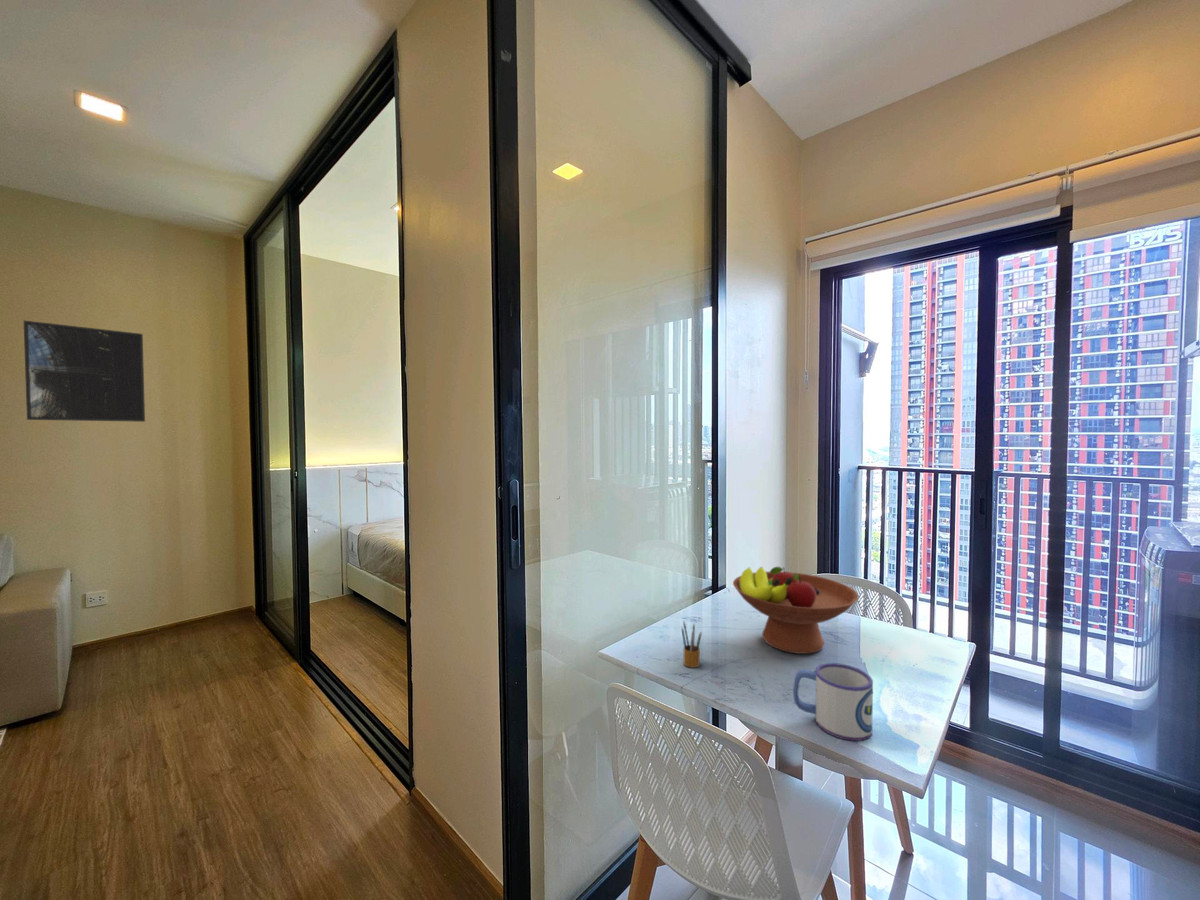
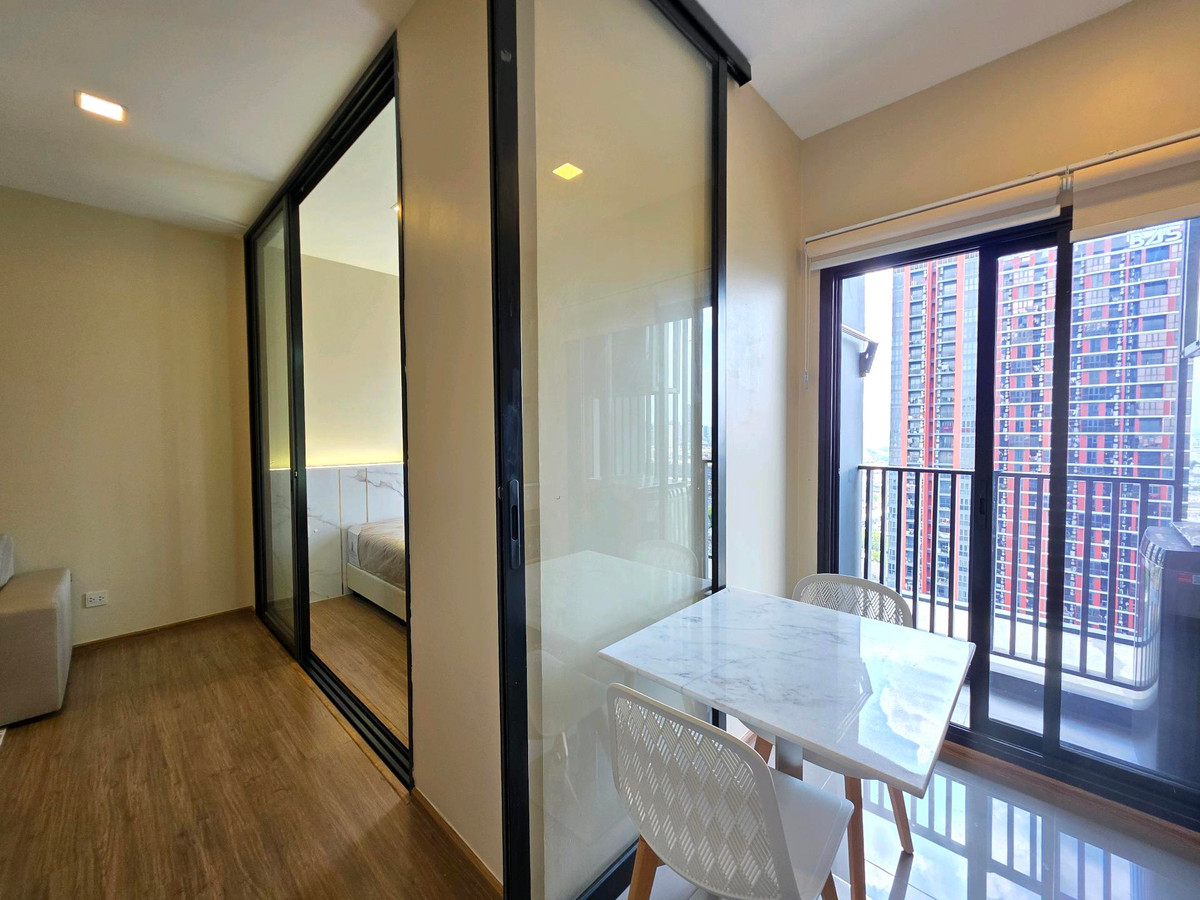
- mug [792,662,874,742]
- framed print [23,320,146,423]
- pencil box [681,621,703,669]
- fruit bowl [732,566,860,655]
